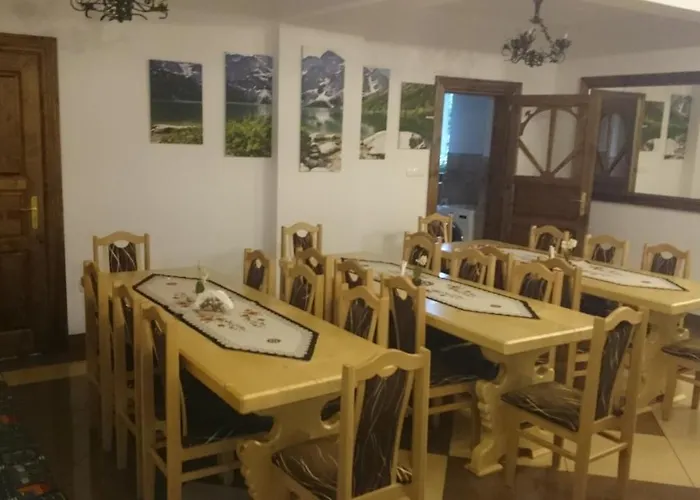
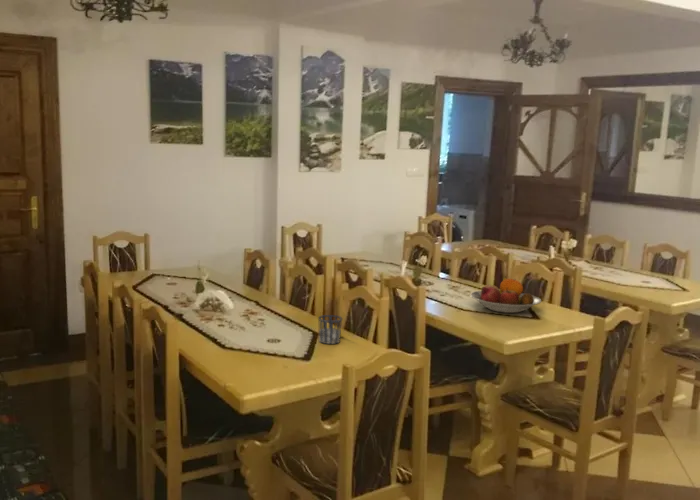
+ fruit bowl [469,276,542,314]
+ cup [317,314,343,345]
